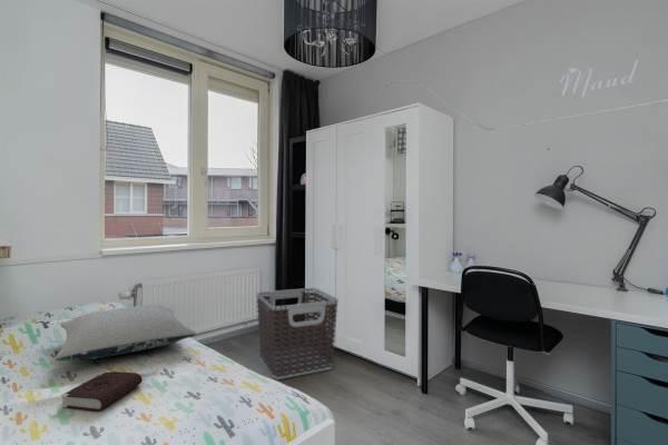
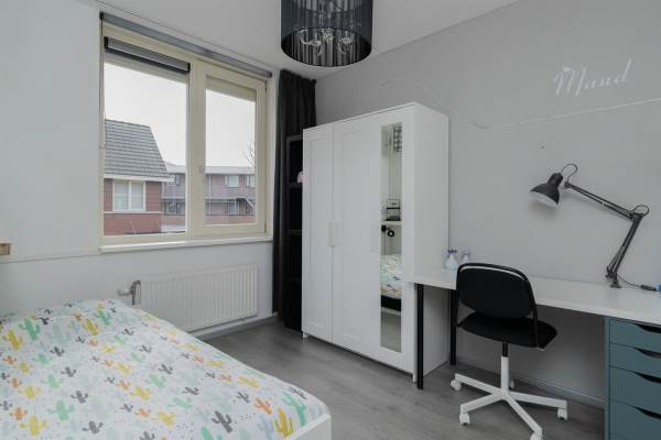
- clothes hamper [255,287,340,380]
- book [60,370,144,412]
- pillow [53,304,197,362]
